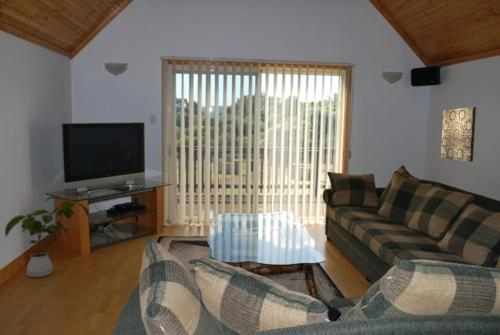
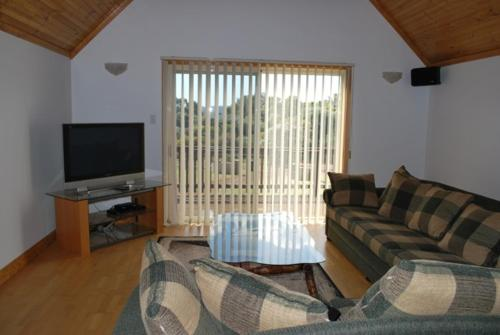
- wall art [440,106,477,163]
- house plant [4,195,90,278]
